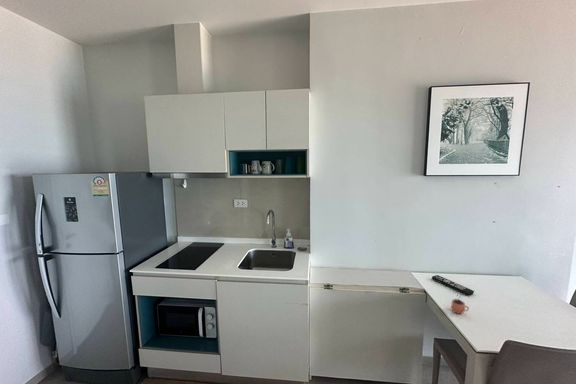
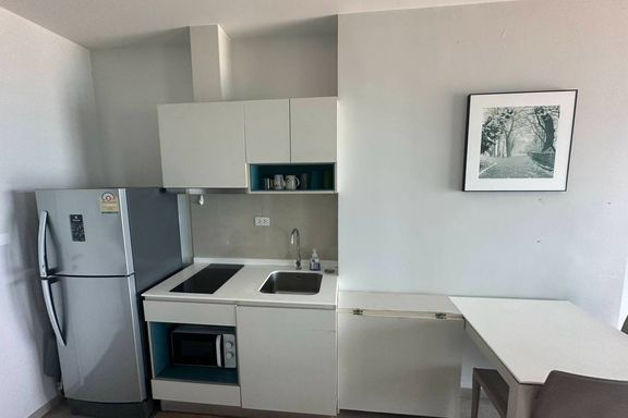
- cocoa [450,291,470,315]
- remote control [431,274,475,296]
